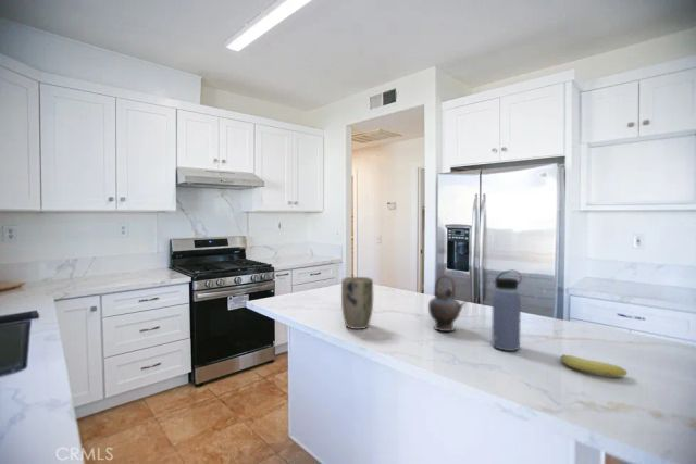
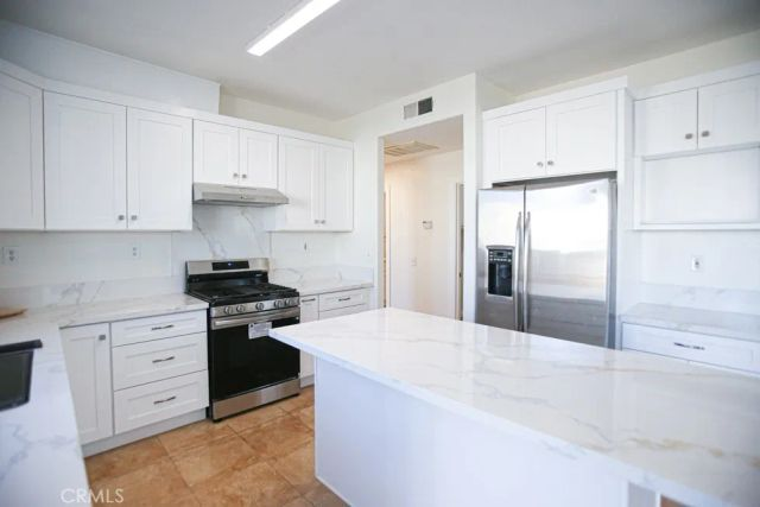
- water bottle [490,269,523,352]
- fruit [560,353,629,378]
- teapot [427,274,468,333]
- plant pot [340,276,374,330]
